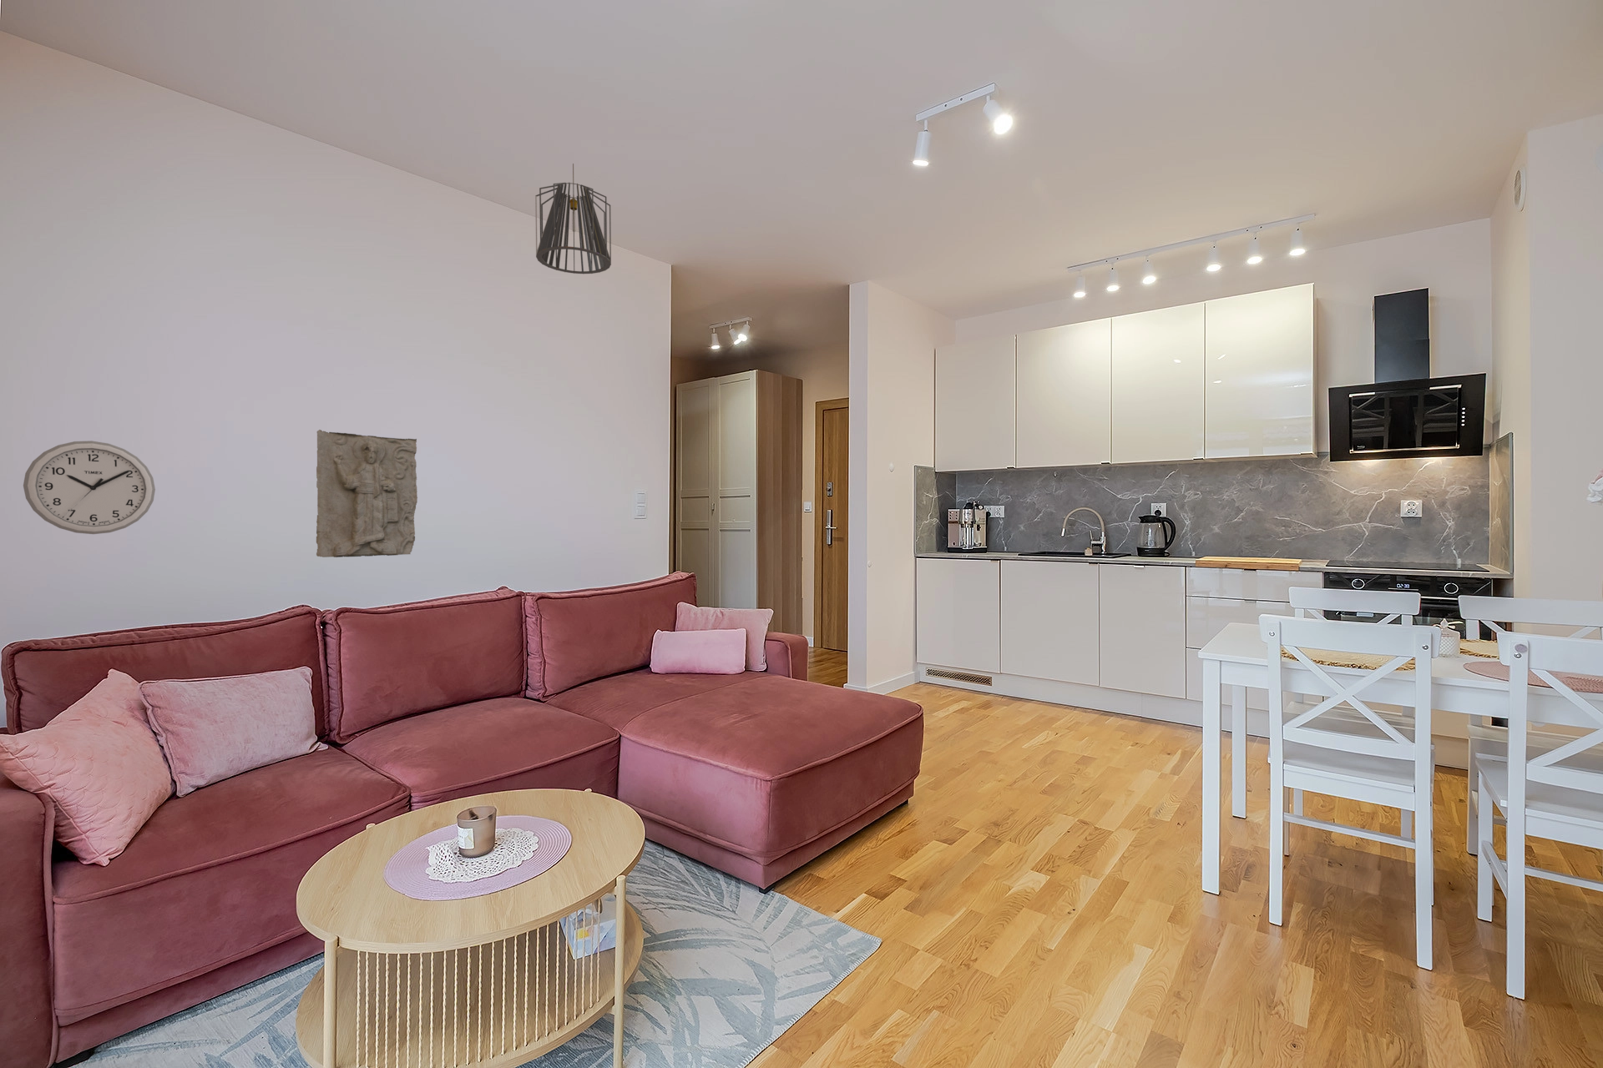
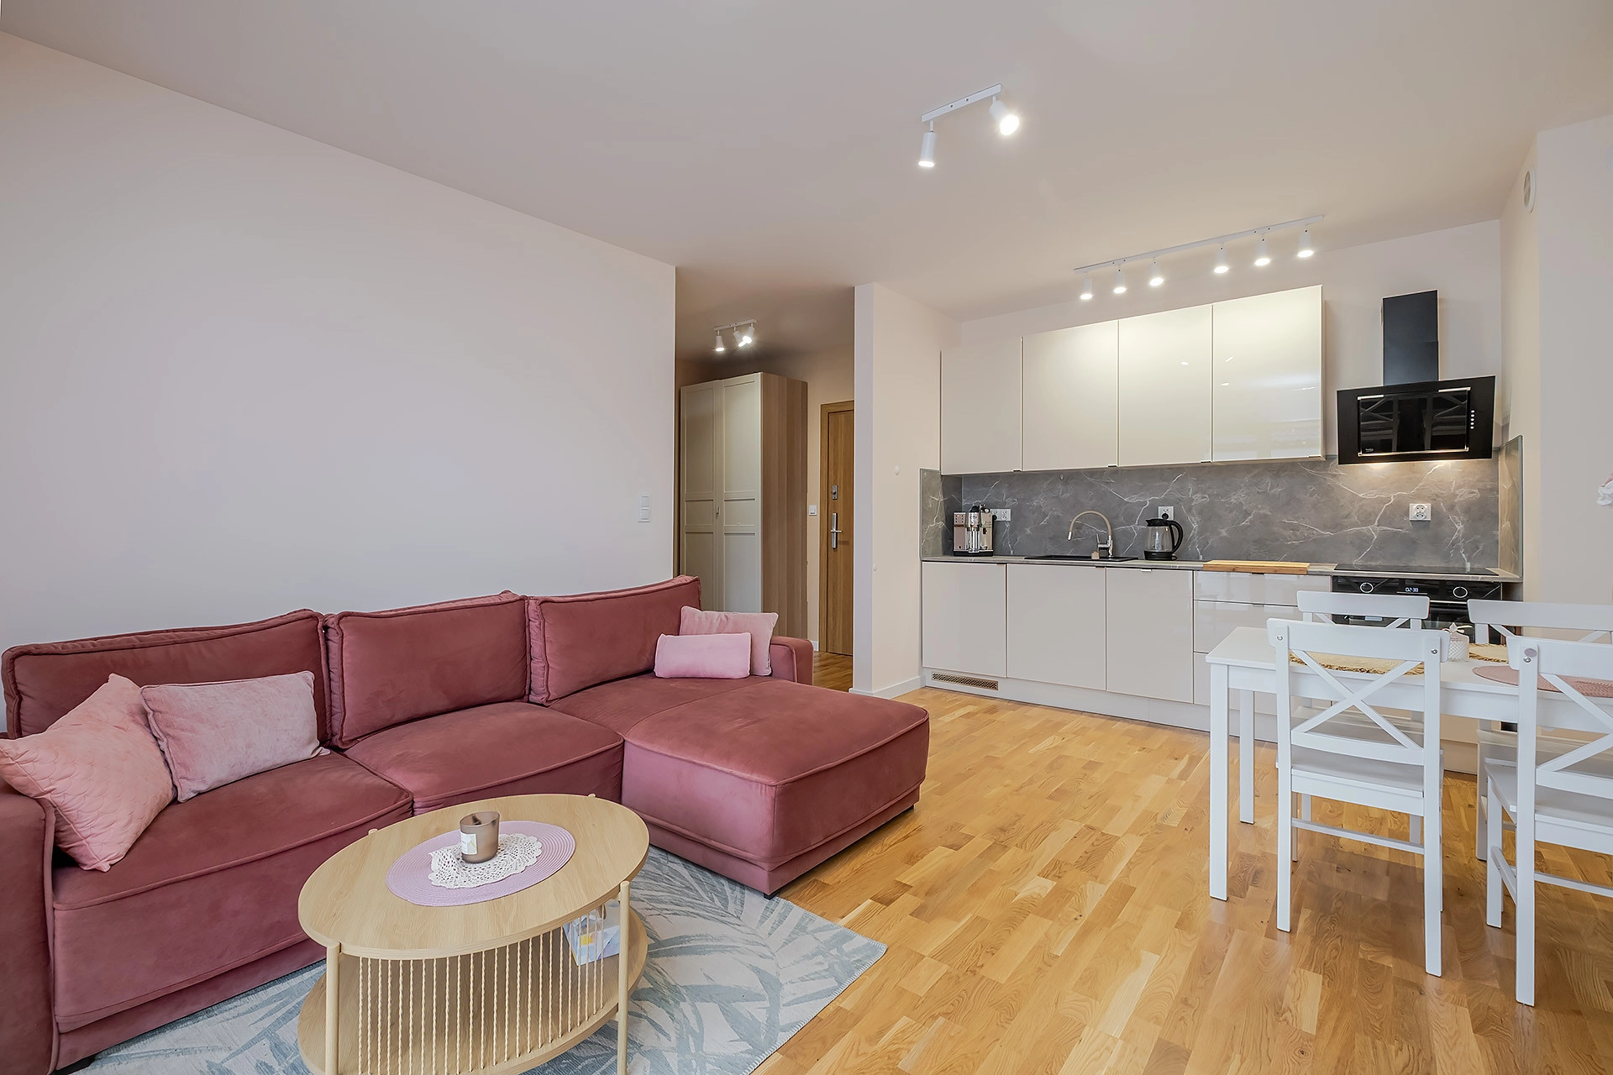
- wall clock [23,440,156,535]
- stone relief [316,429,419,558]
- pendant light [534,163,612,274]
